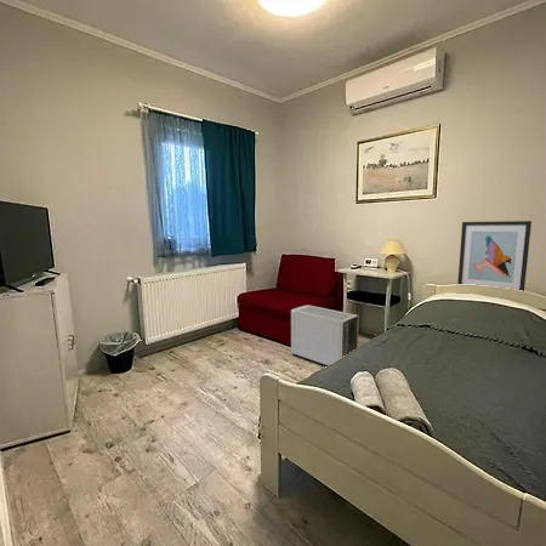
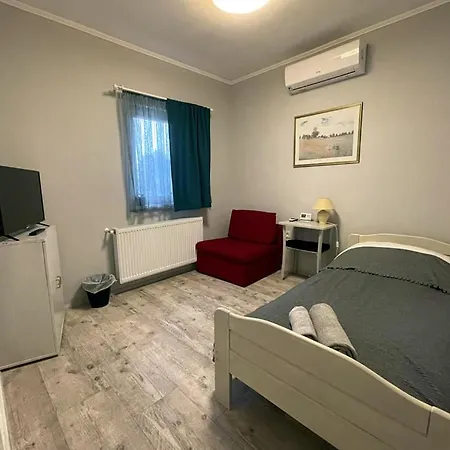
- air purifier [290,305,359,366]
- wall art [456,220,533,292]
